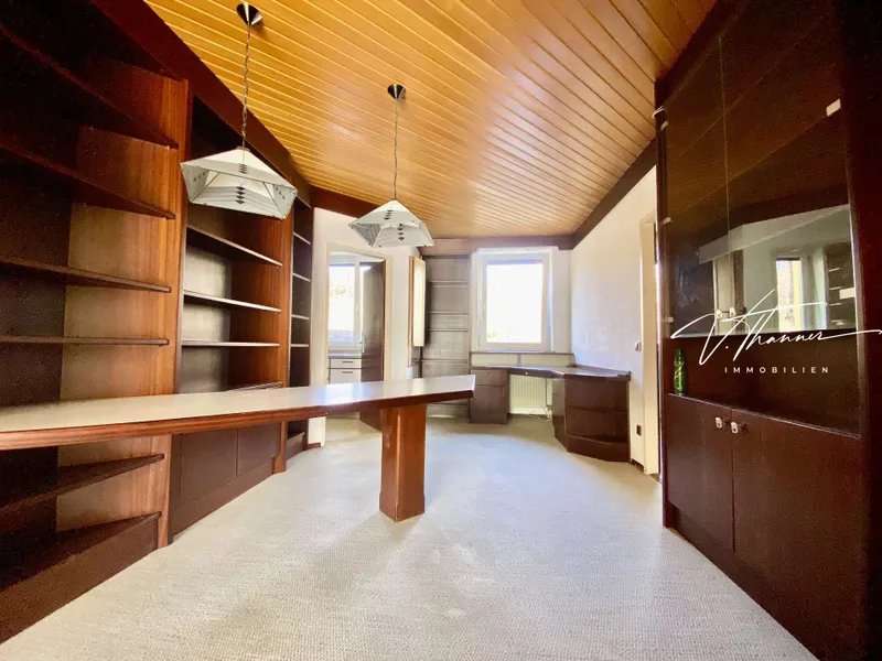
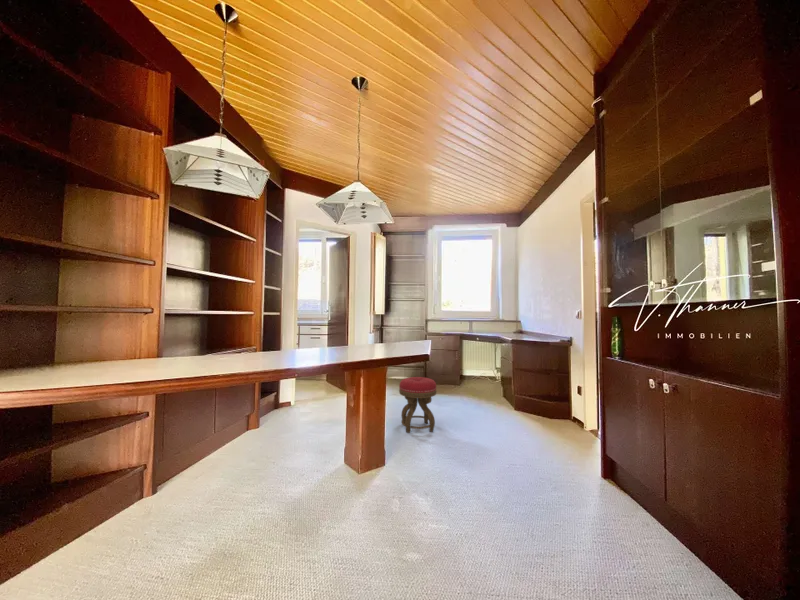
+ stool [398,376,437,434]
